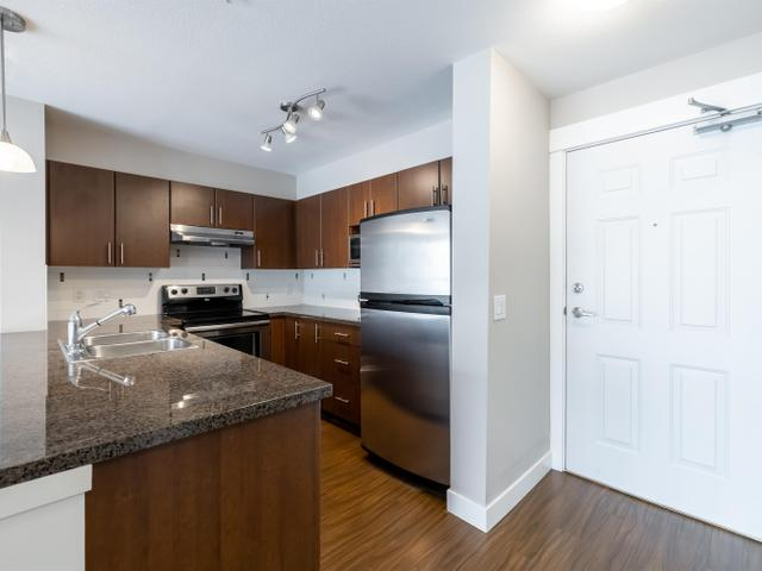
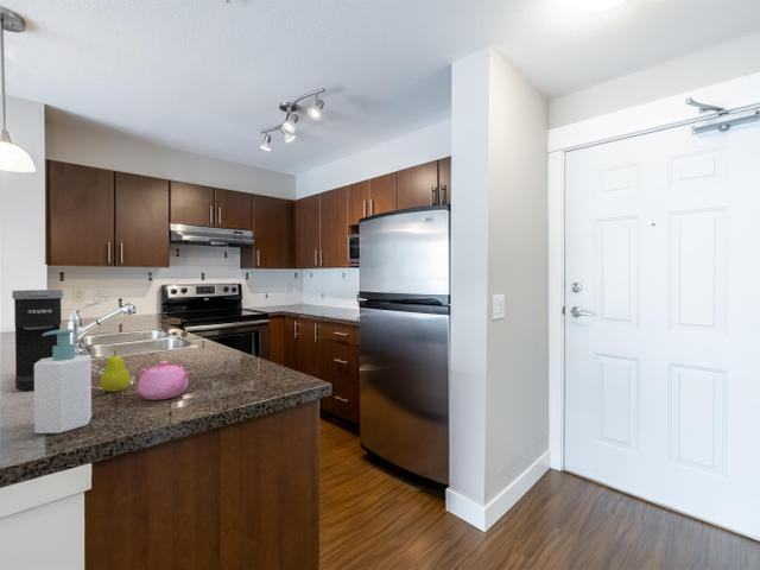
+ teapot [137,360,192,401]
+ fruit [100,349,132,393]
+ coffee maker [11,289,64,392]
+ soap bottle [33,328,93,435]
